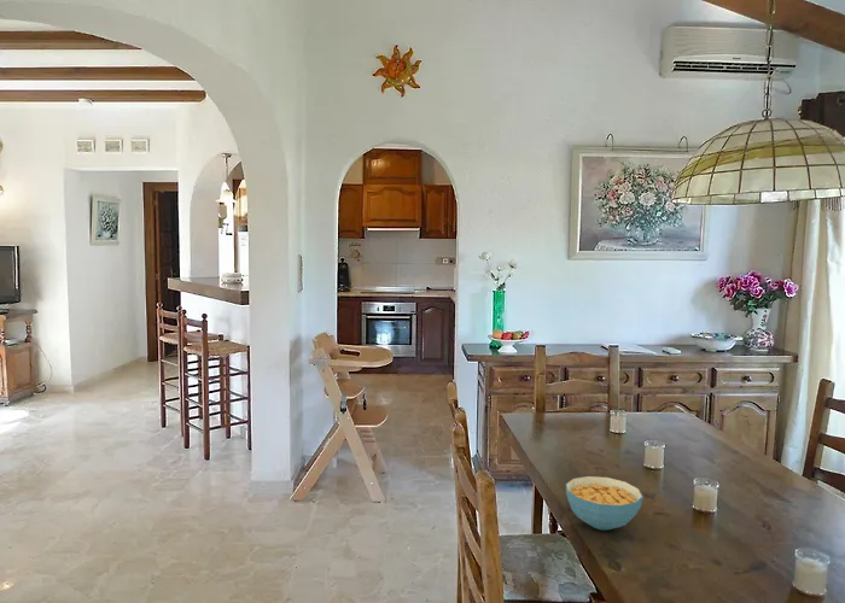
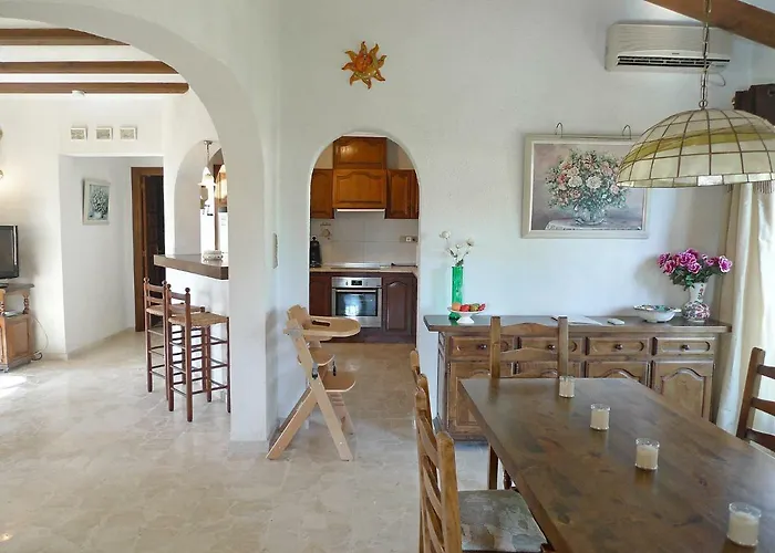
- cereal bowl [565,475,643,532]
